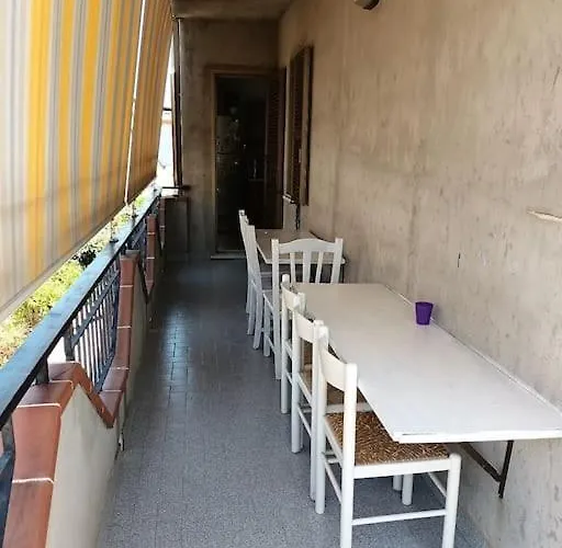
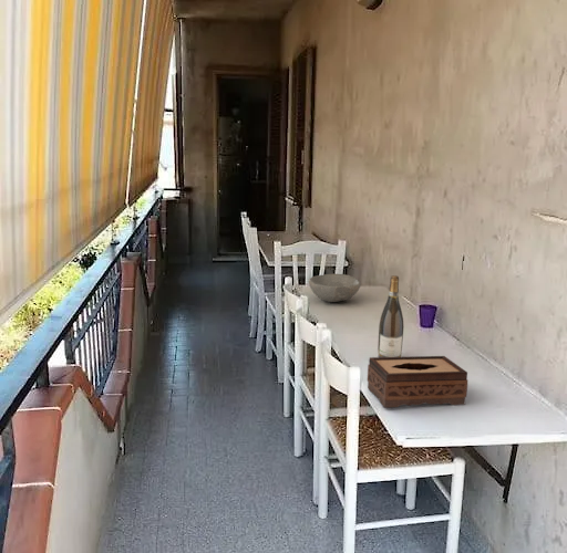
+ bowl [308,273,362,303]
+ tissue box [367,355,468,408]
+ wine bottle [377,274,404,357]
